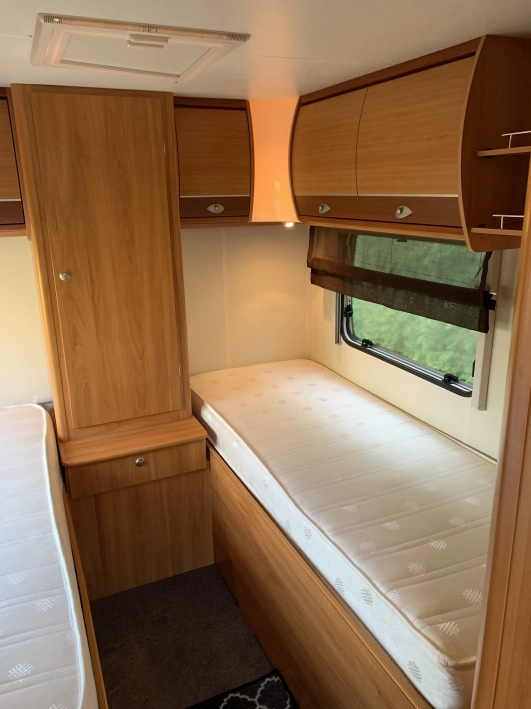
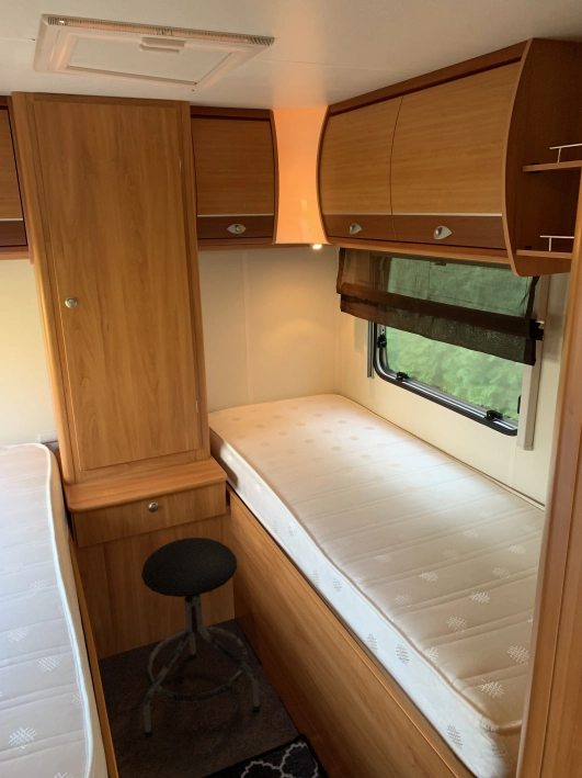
+ stool [140,537,261,738]
